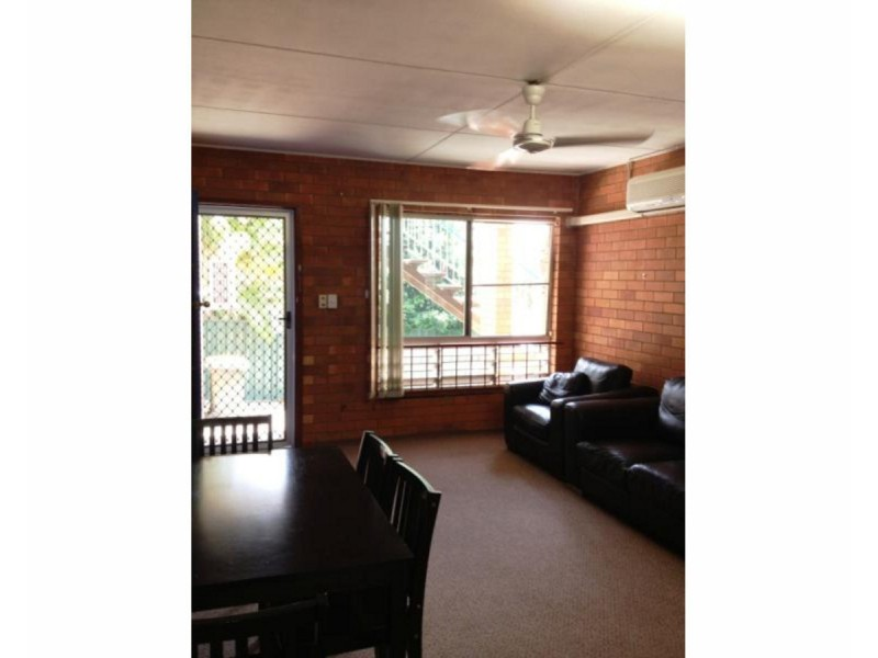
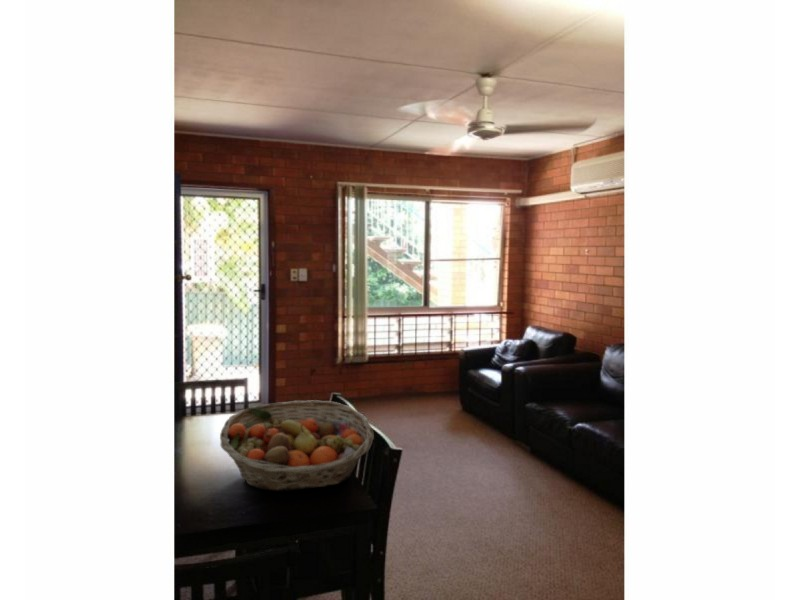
+ fruit basket [219,399,375,492]
